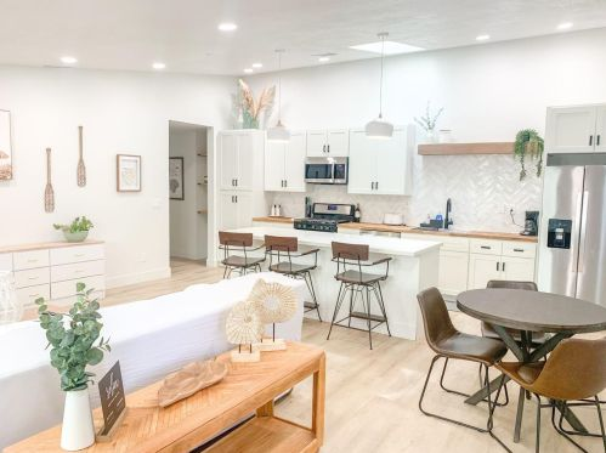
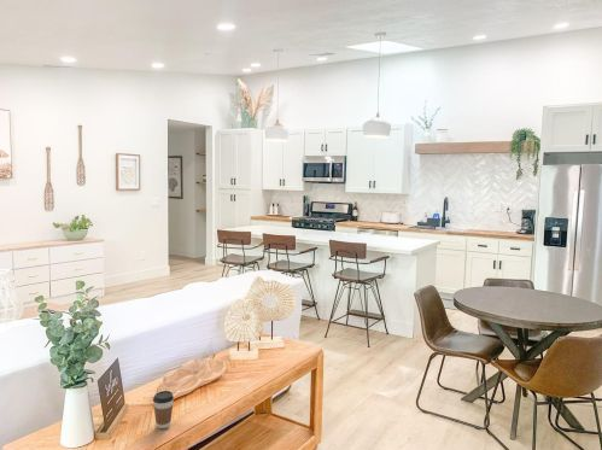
+ coffee cup [152,390,175,429]
